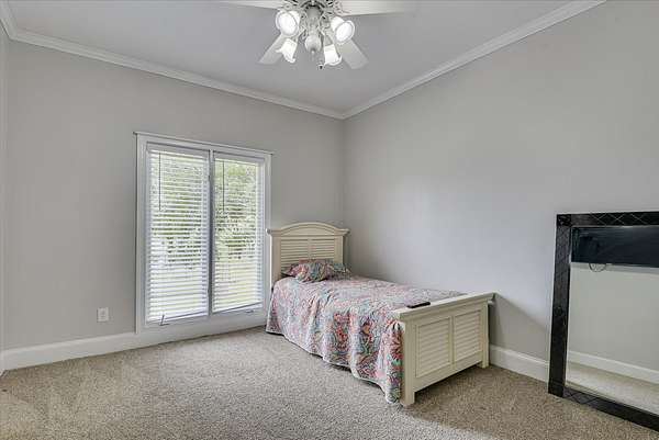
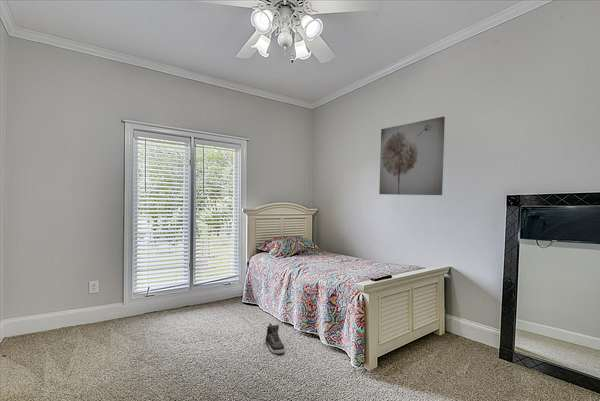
+ wall art [378,116,446,196]
+ sneaker [264,322,286,355]
